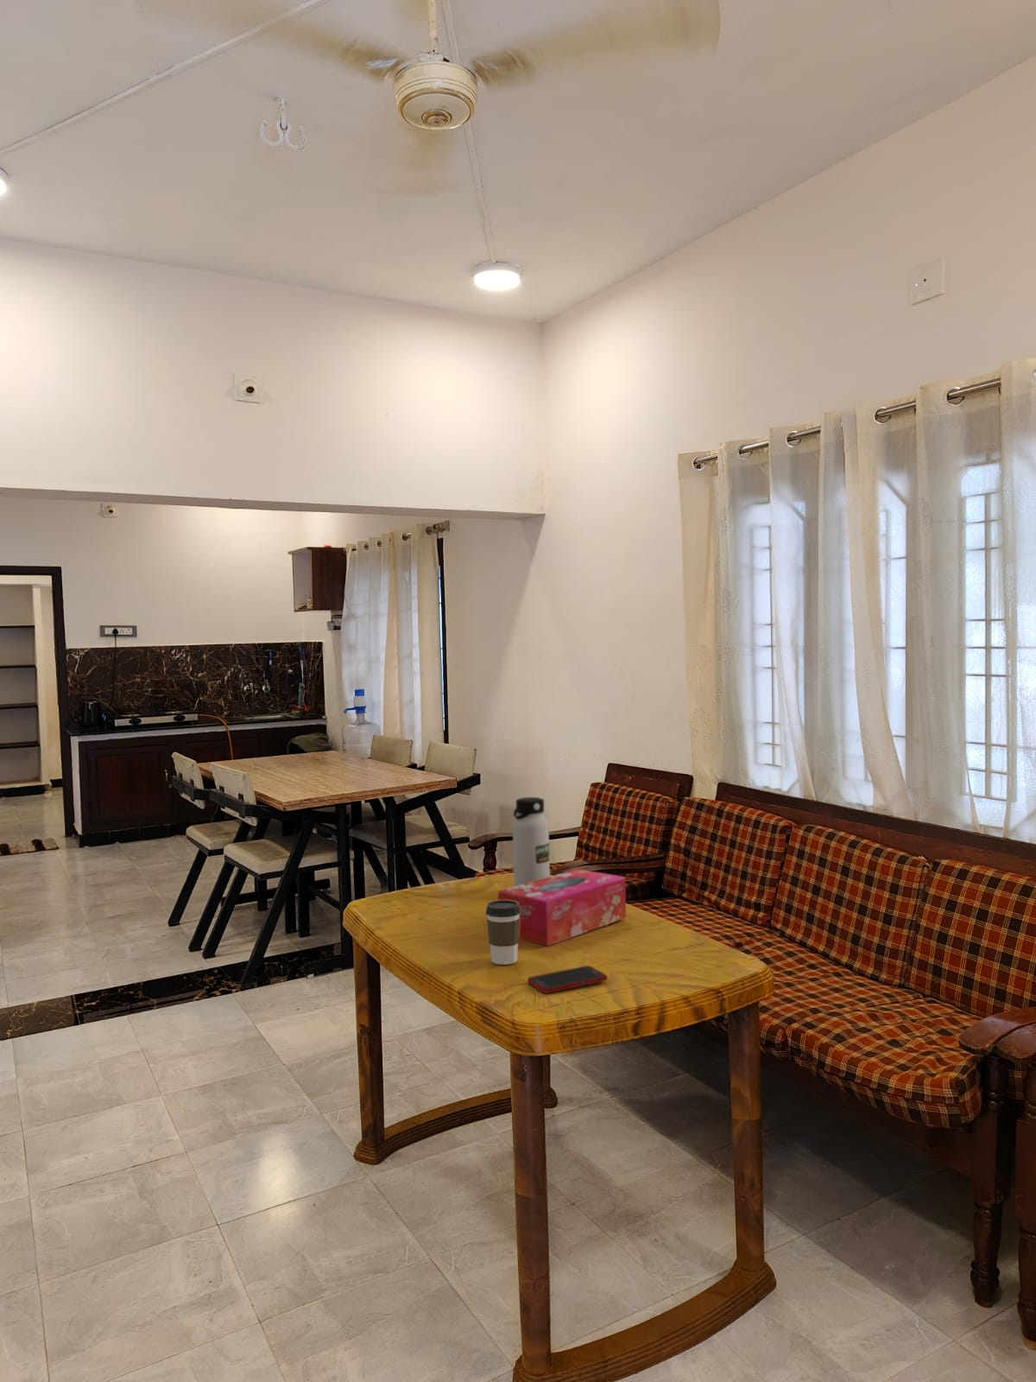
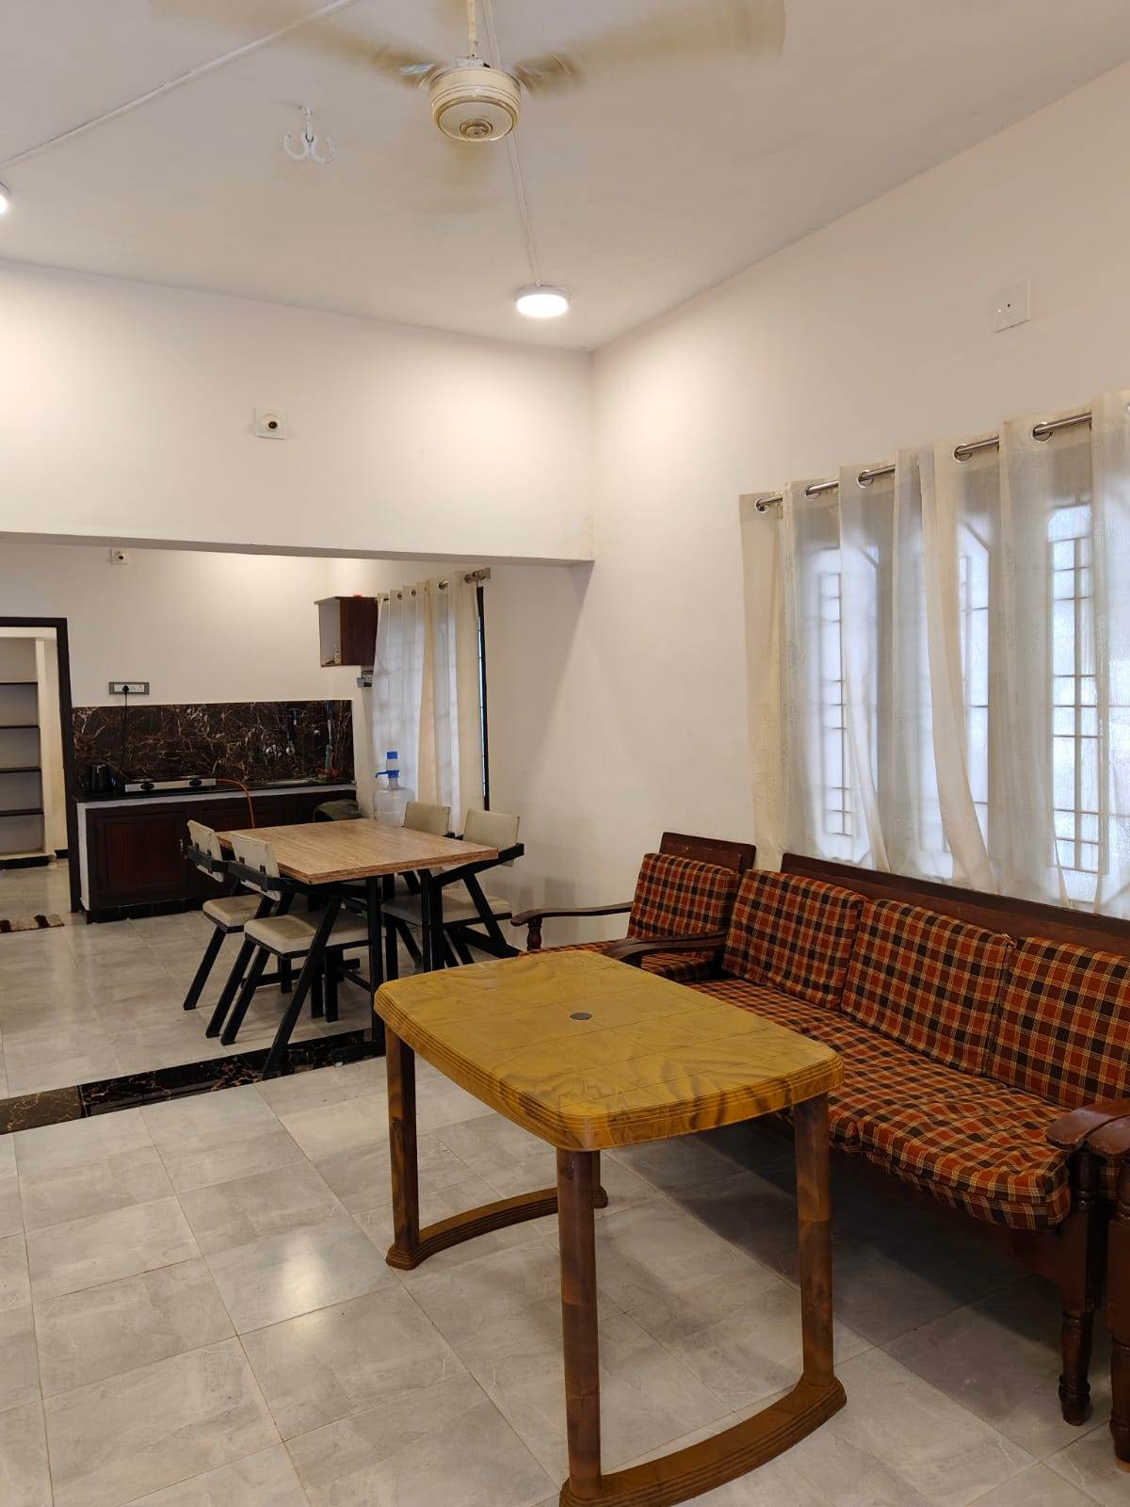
- coffee cup [485,900,520,965]
- cell phone [527,965,608,995]
- tissue box [497,868,627,947]
- water bottle [511,797,551,887]
